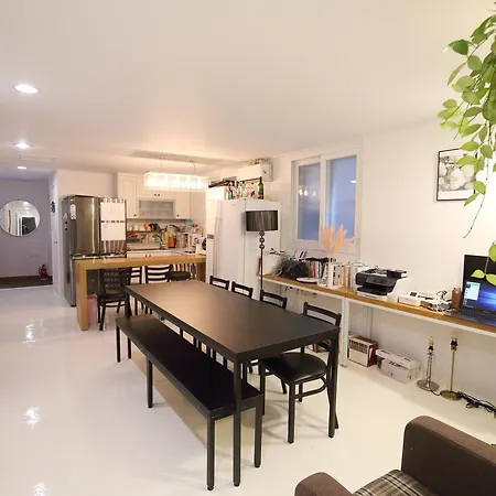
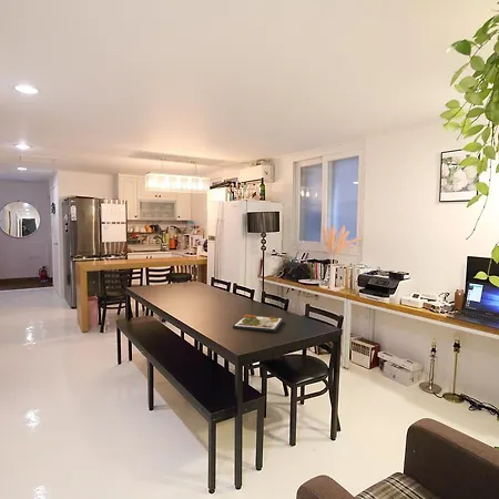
+ dinner plate [232,313,284,334]
